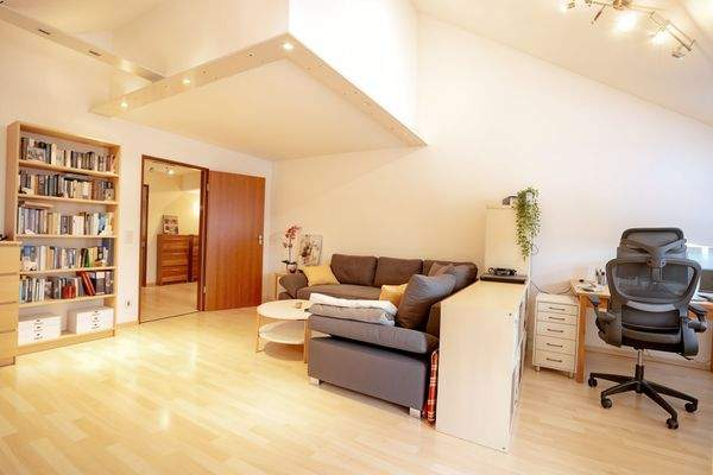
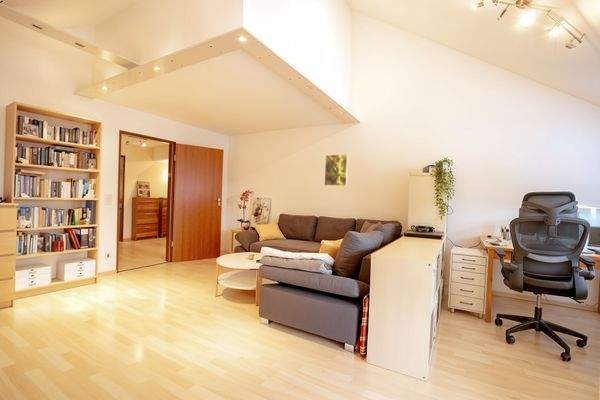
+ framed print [323,153,349,187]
